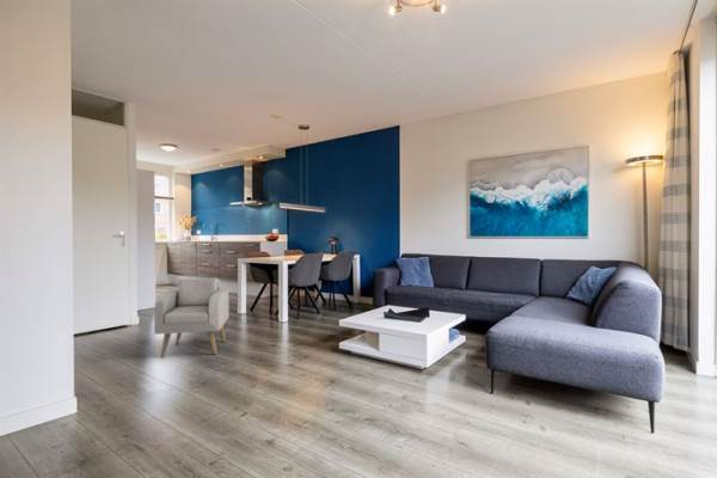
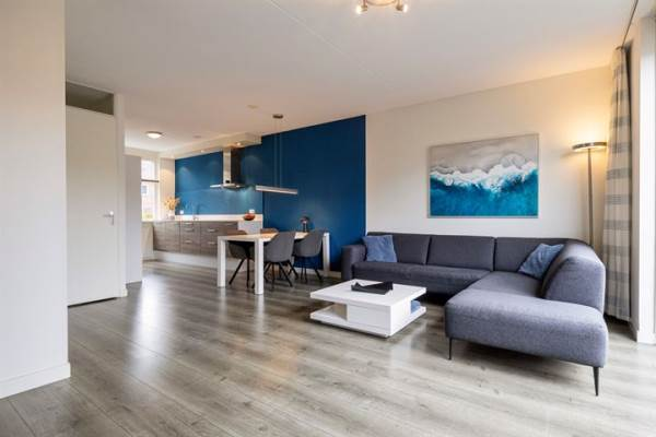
- armchair [153,277,231,358]
